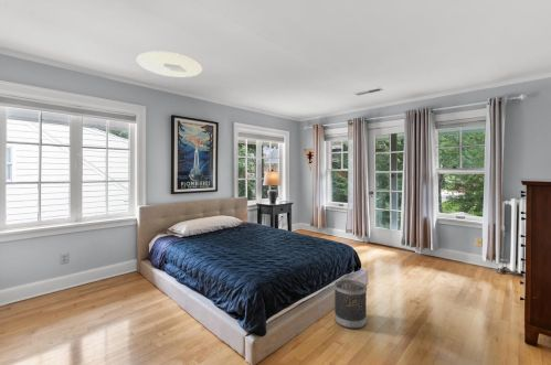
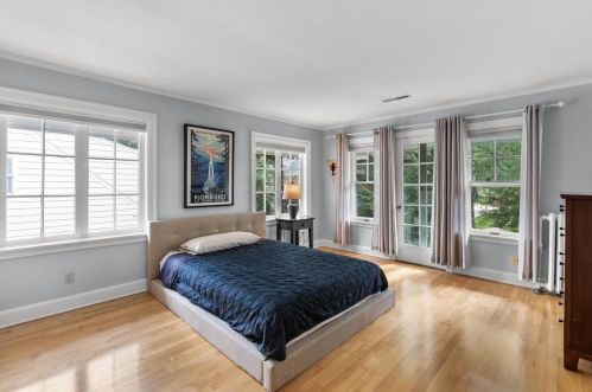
- ceiling light [136,50,203,78]
- wastebasket [333,279,368,330]
